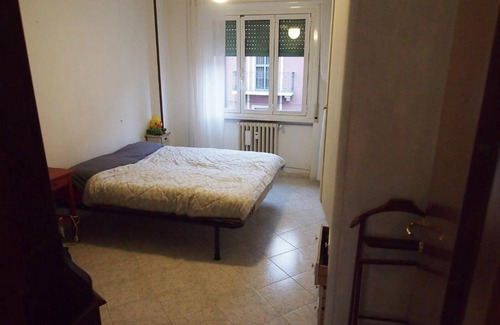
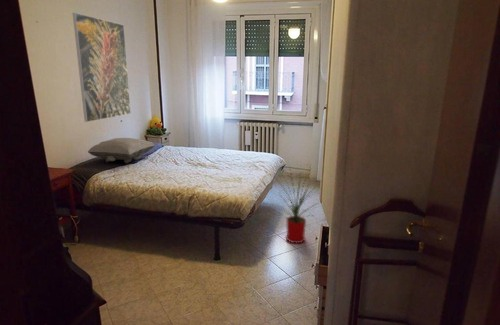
+ house plant [270,166,322,244]
+ pillow [87,137,155,164]
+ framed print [72,12,132,123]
